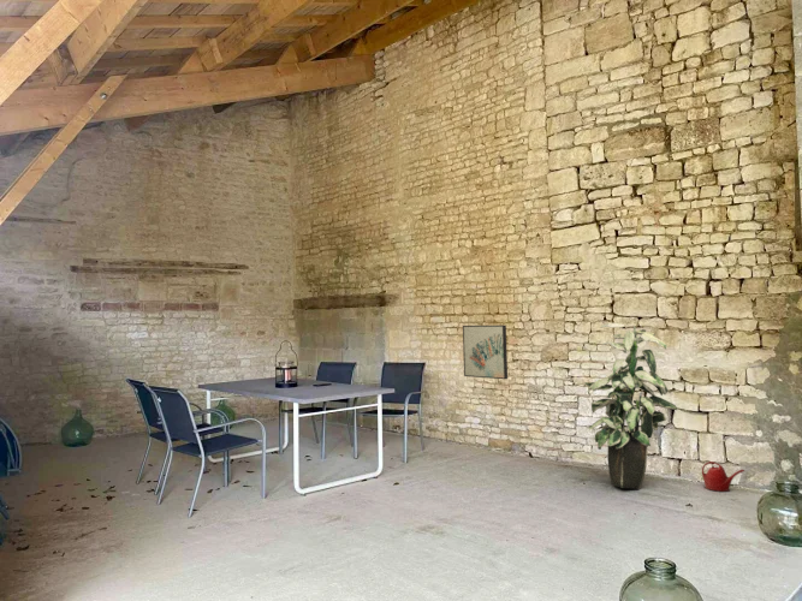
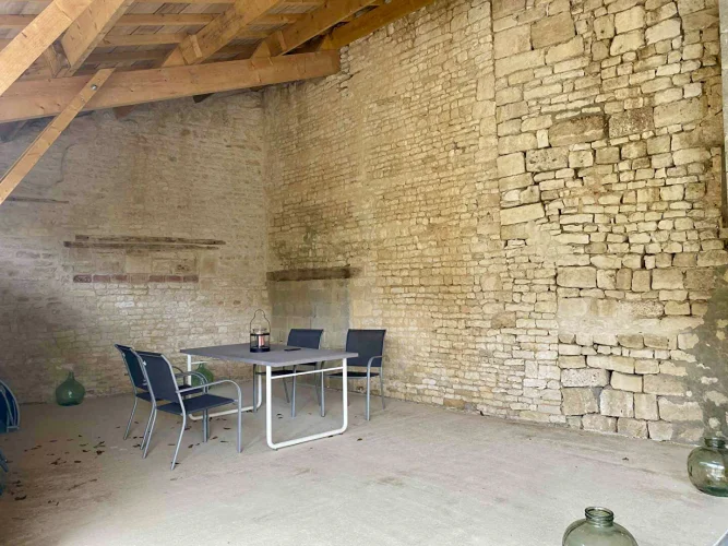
- watering can [701,460,745,493]
- wall art [462,325,509,380]
- indoor plant [583,322,678,490]
